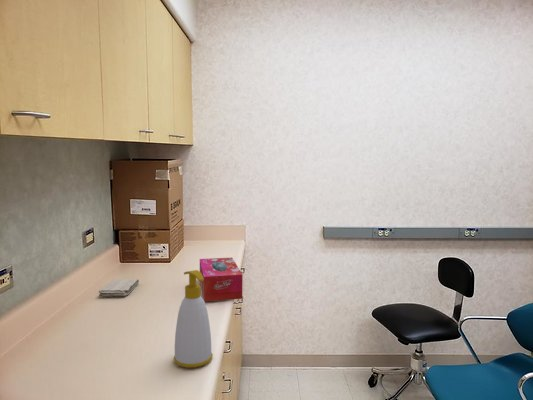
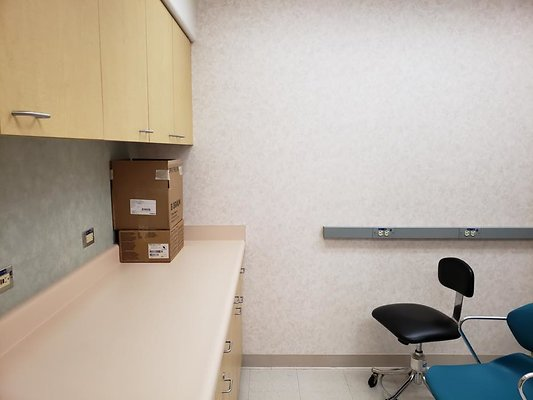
- washcloth [98,278,140,297]
- tissue box [199,257,243,302]
- soap bottle [173,269,214,368]
